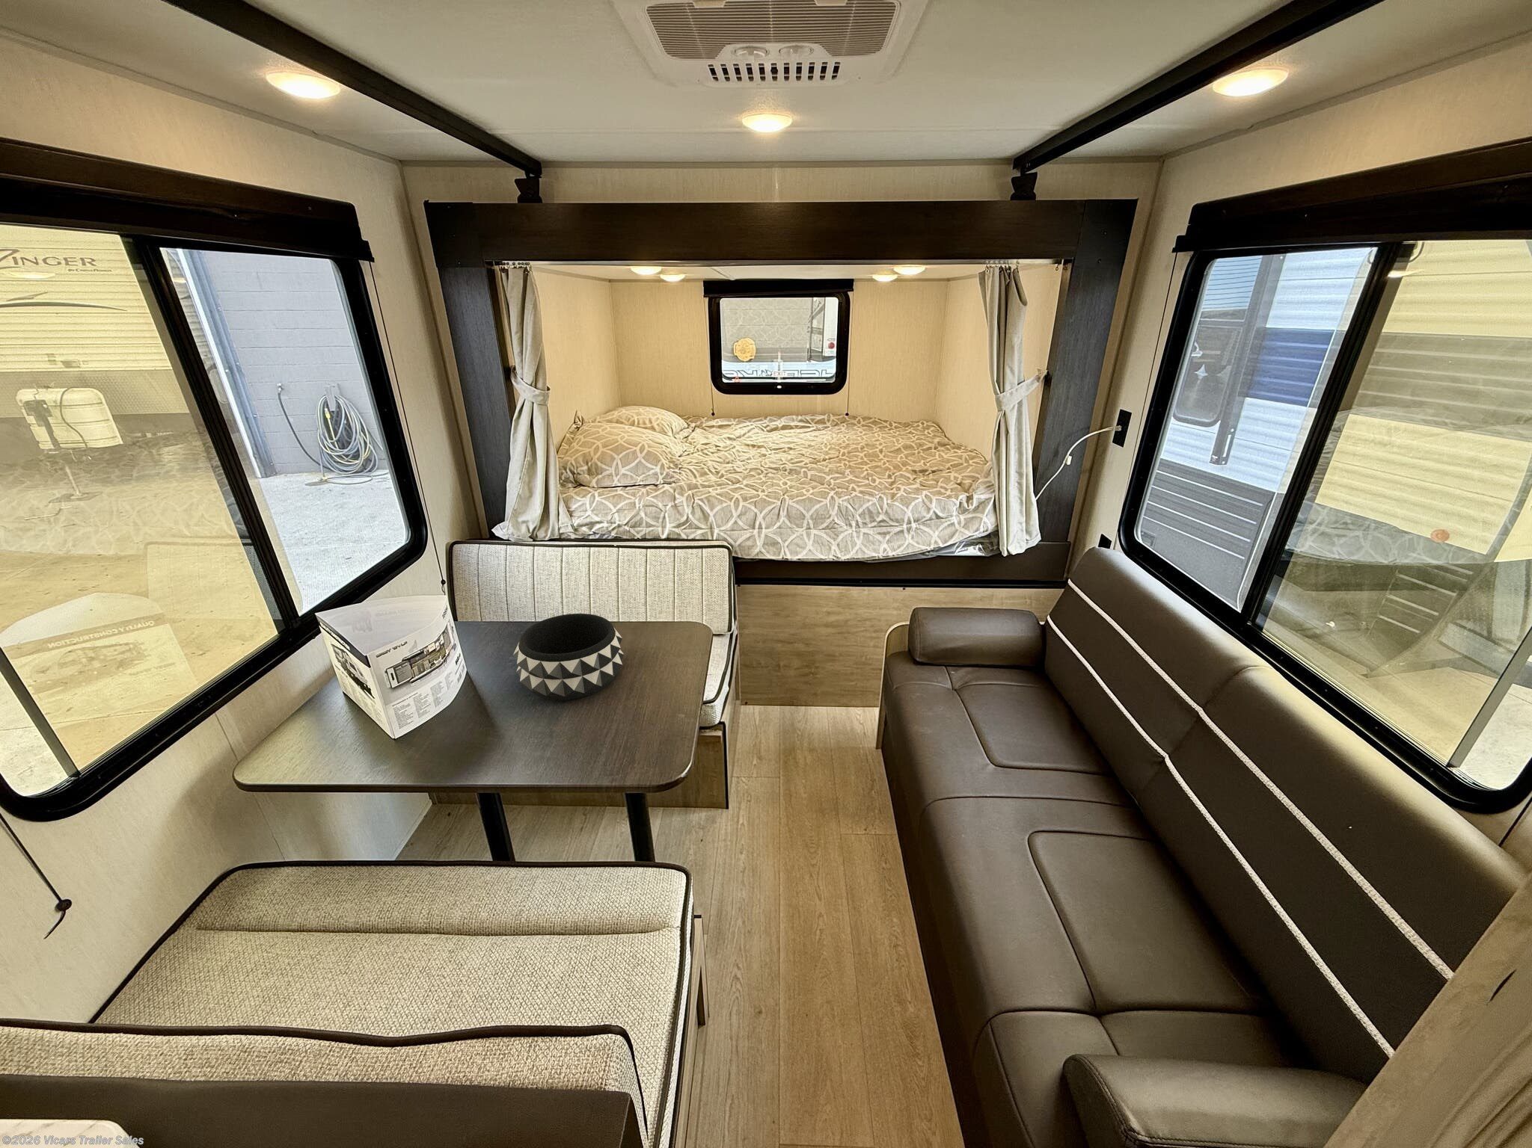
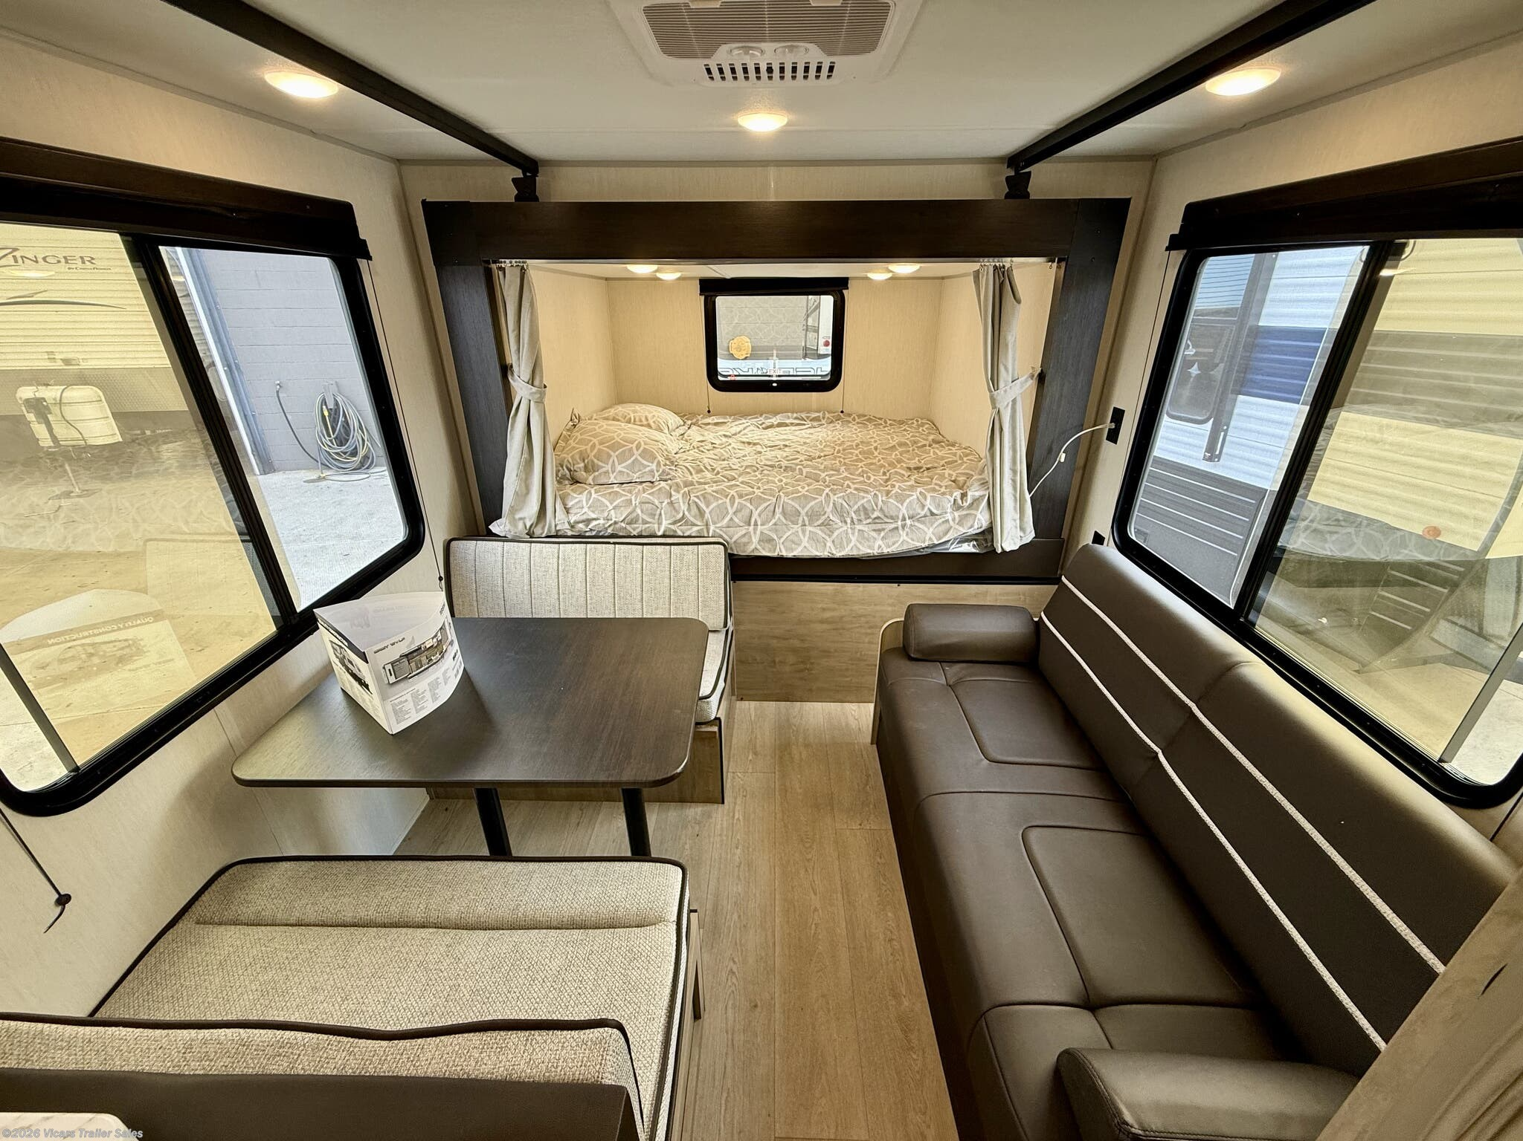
- decorative bowl [513,613,625,701]
